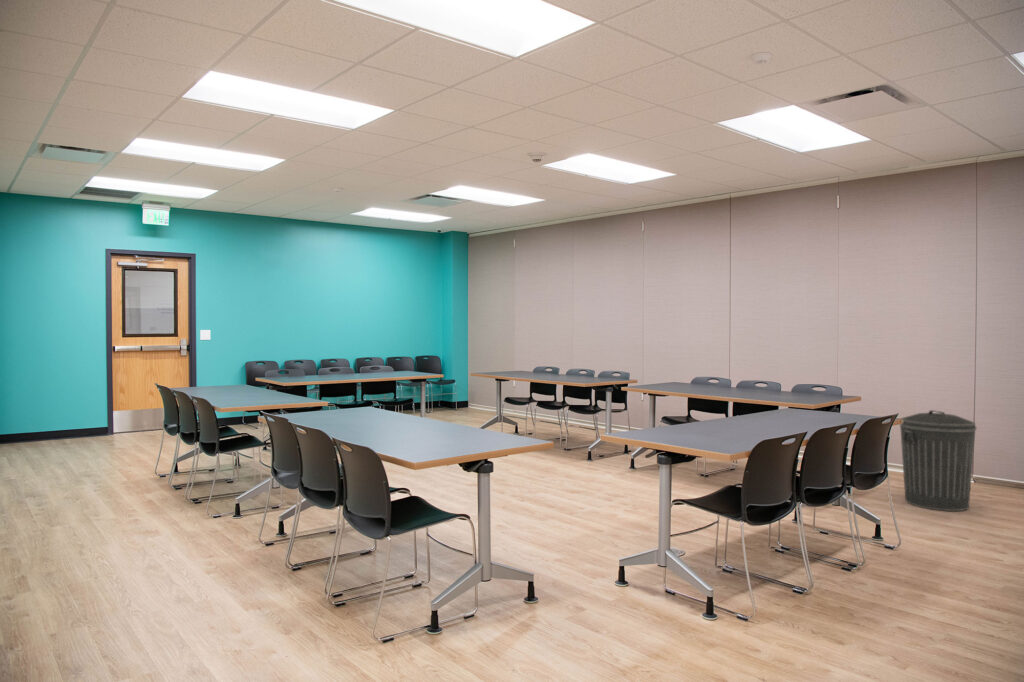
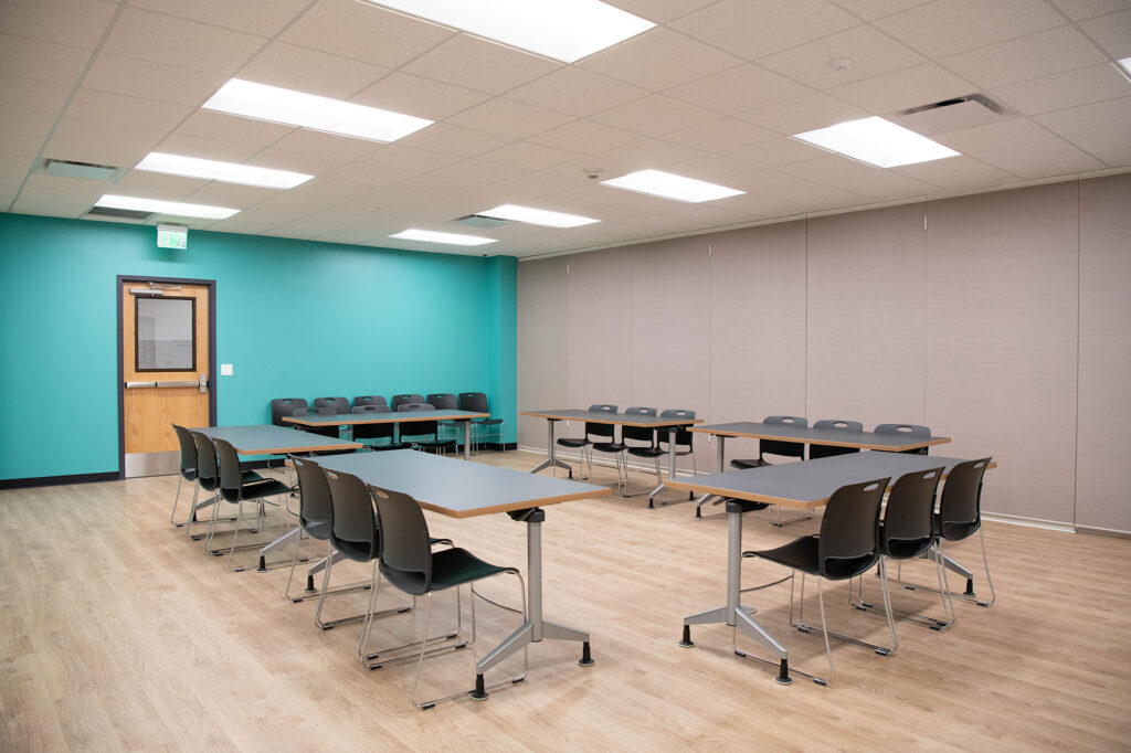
- trash can [898,409,977,512]
